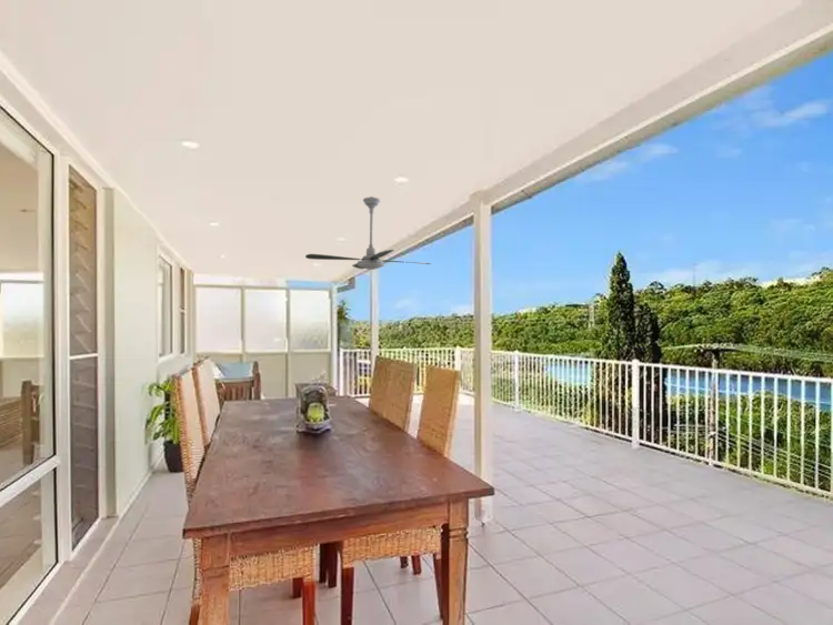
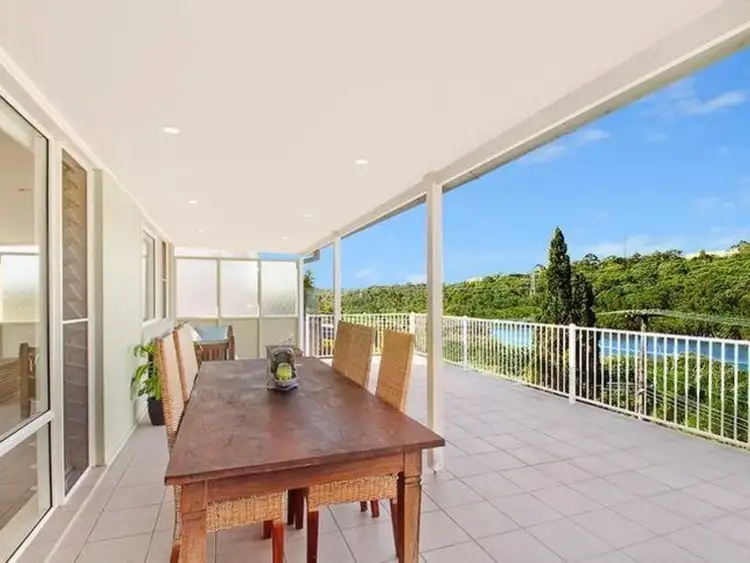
- ceiling fan [304,195,432,271]
